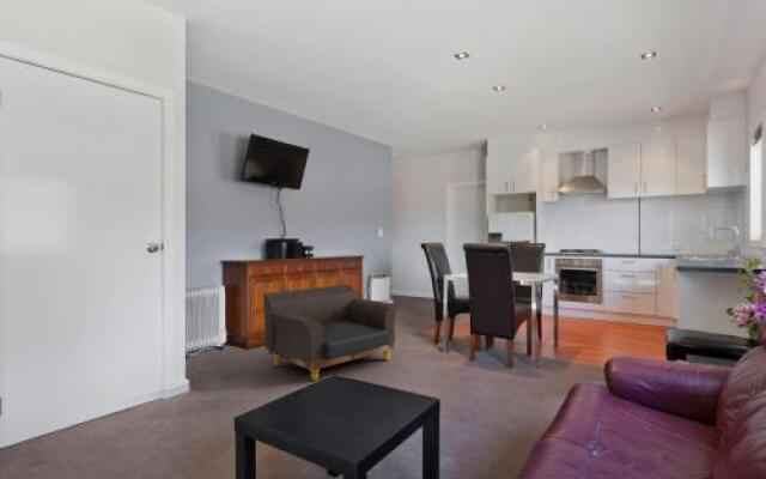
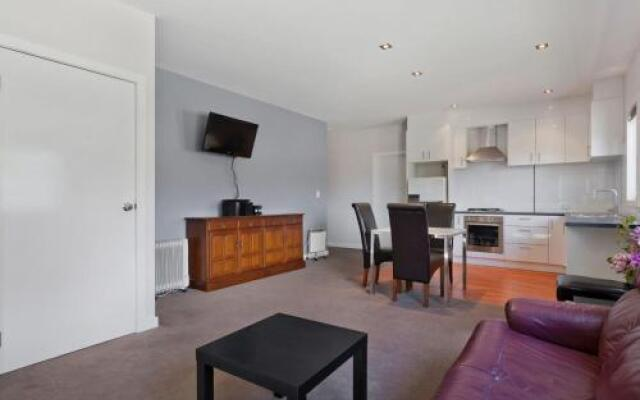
- armchair [262,283,402,382]
